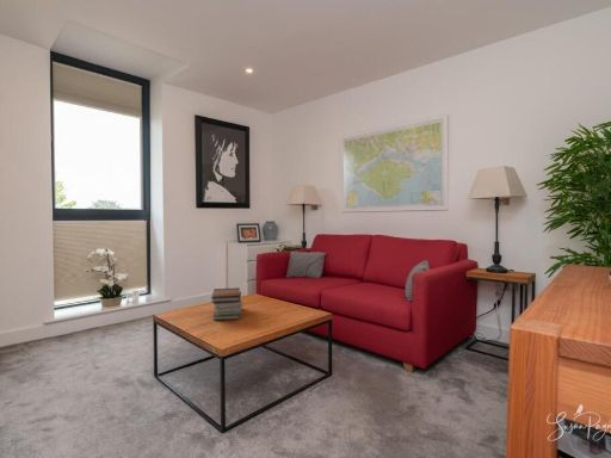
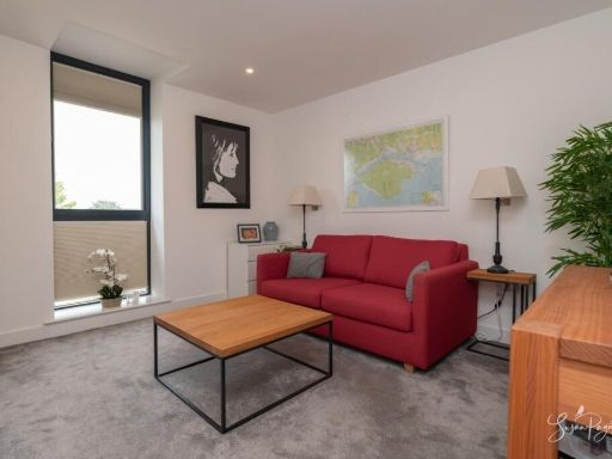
- book stack [210,286,243,321]
